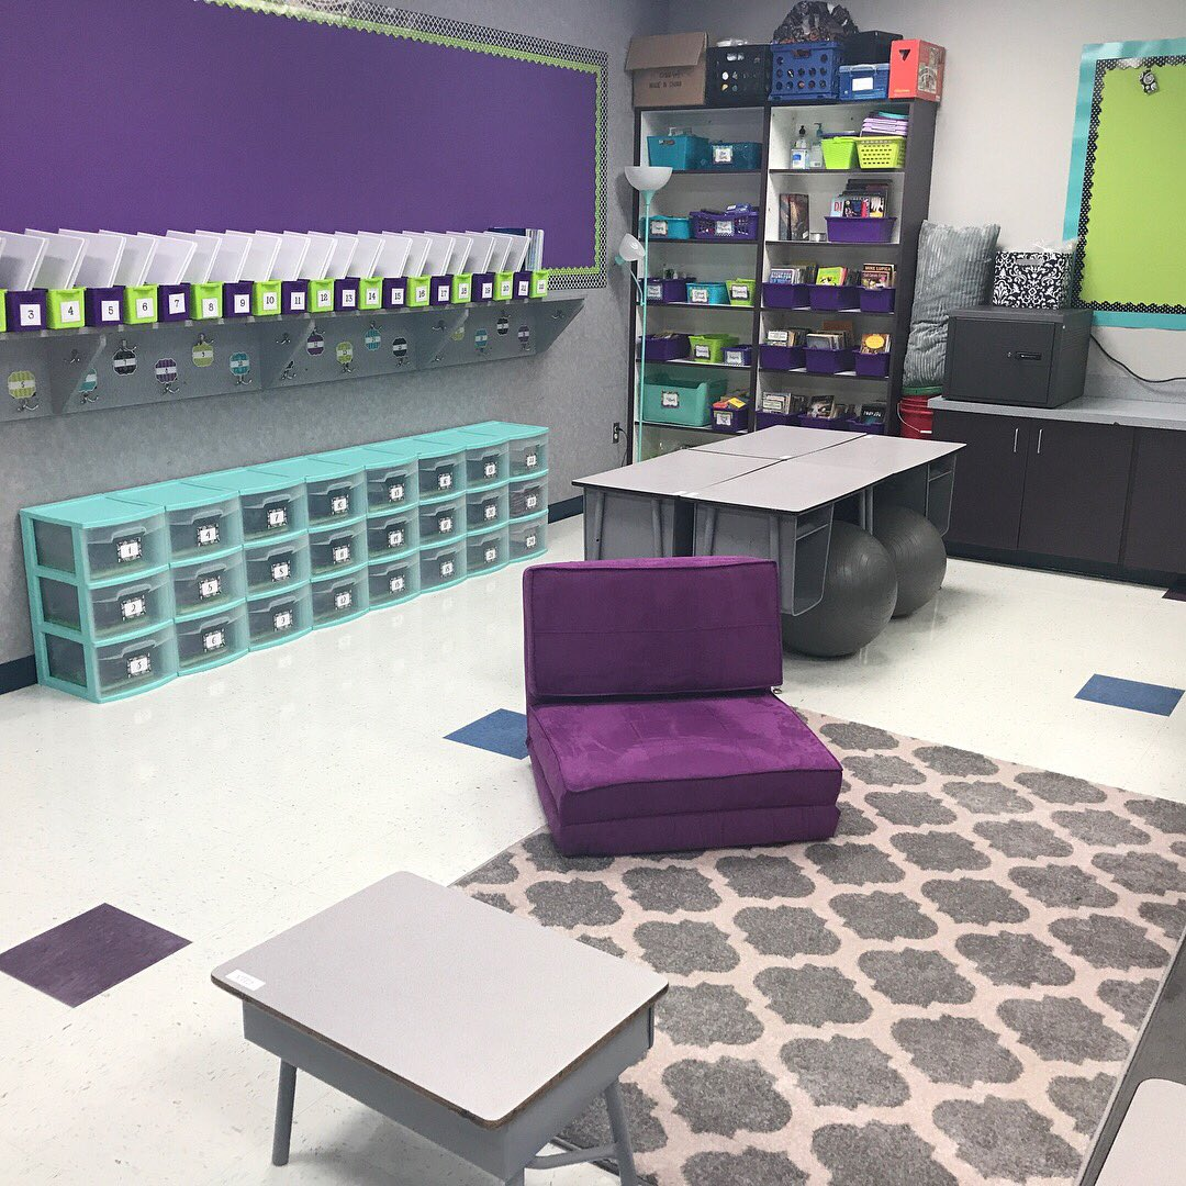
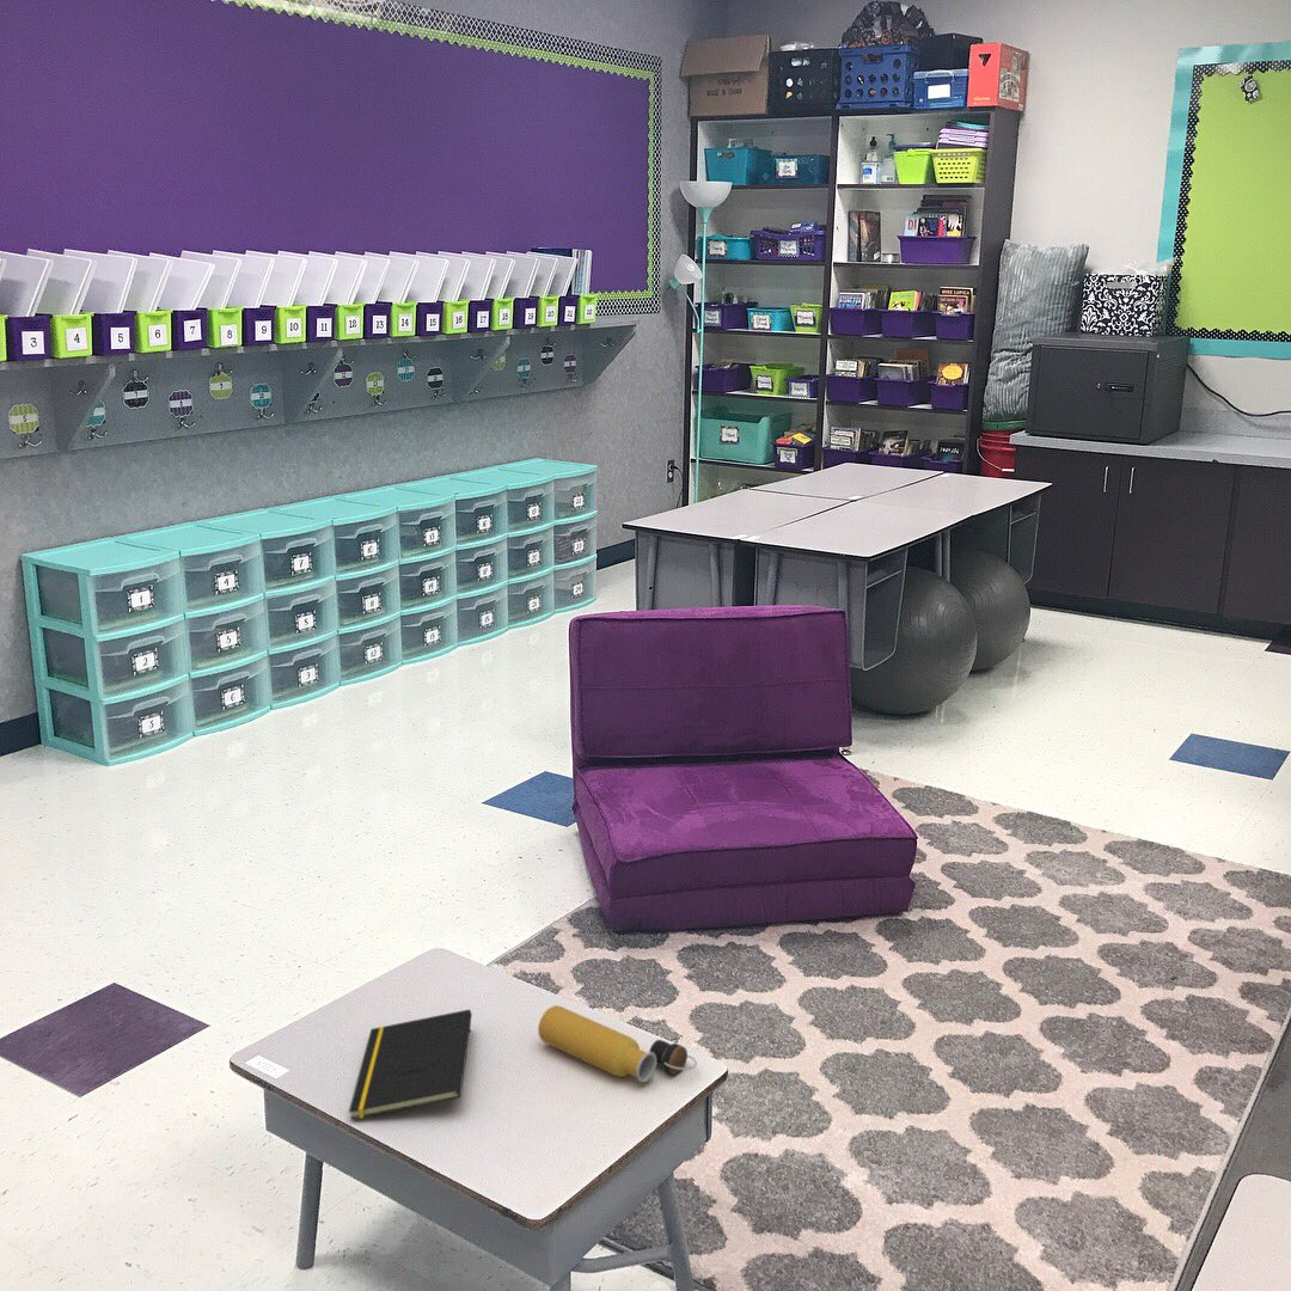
+ notepad [348,1008,473,1120]
+ water bottle [537,1004,698,1083]
